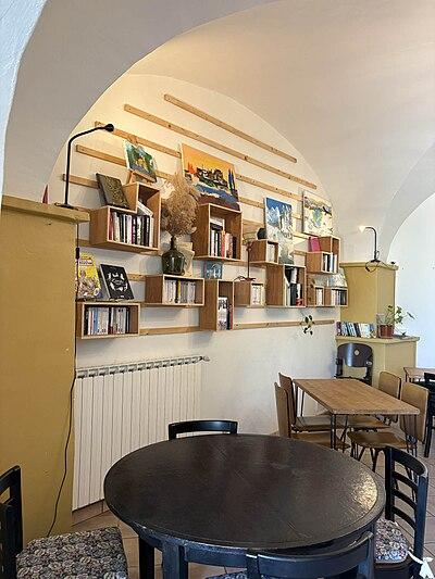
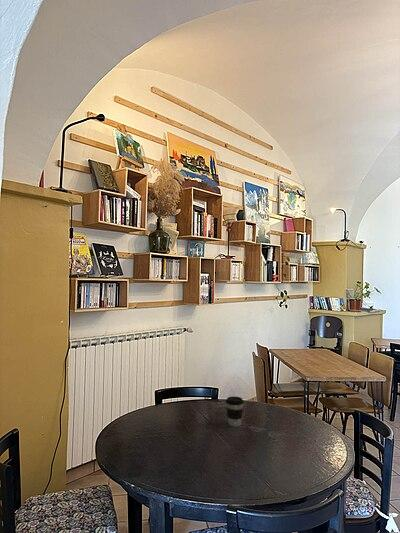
+ coffee cup [225,396,245,427]
